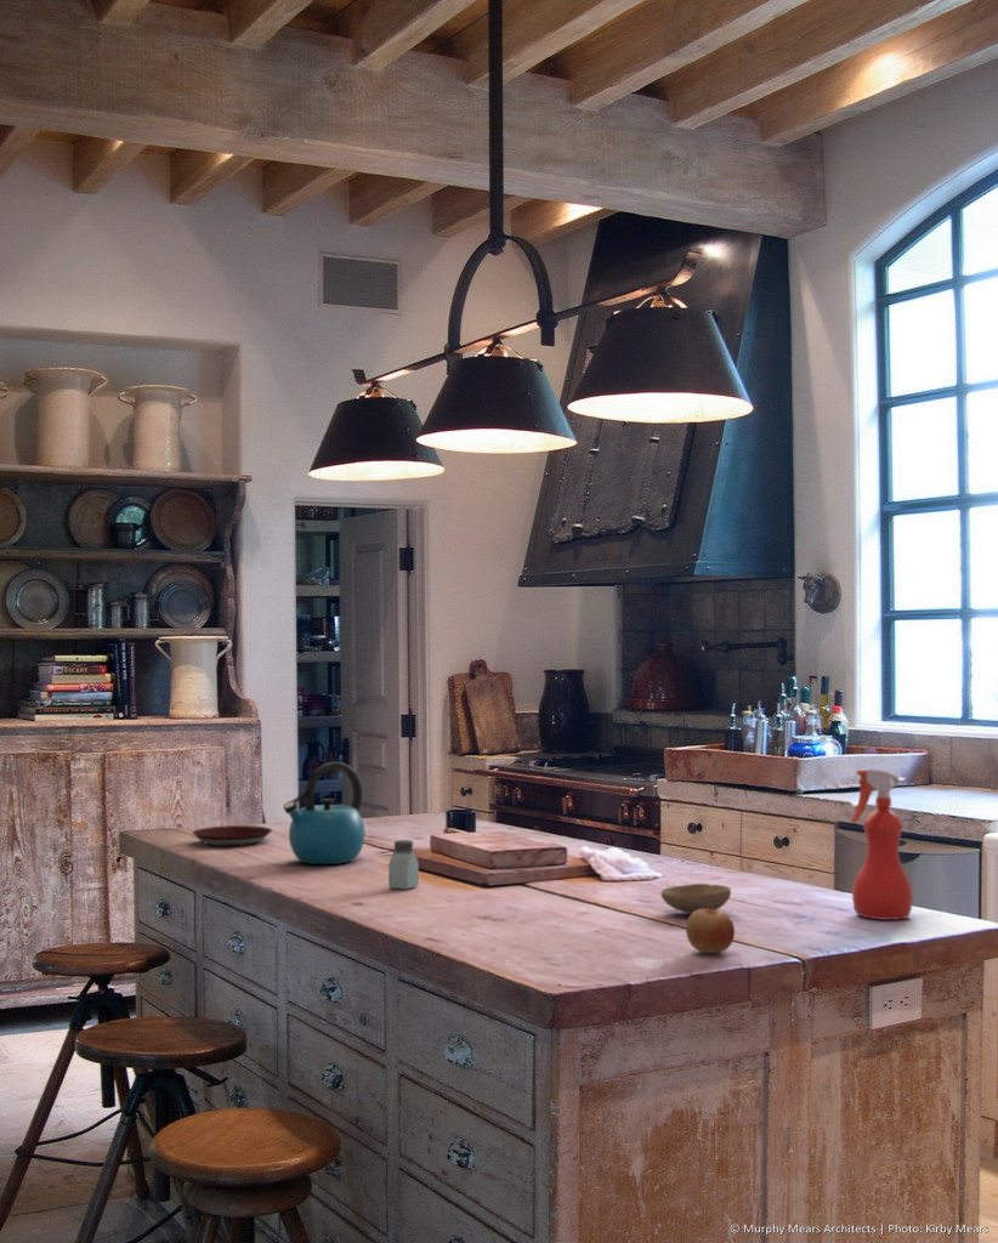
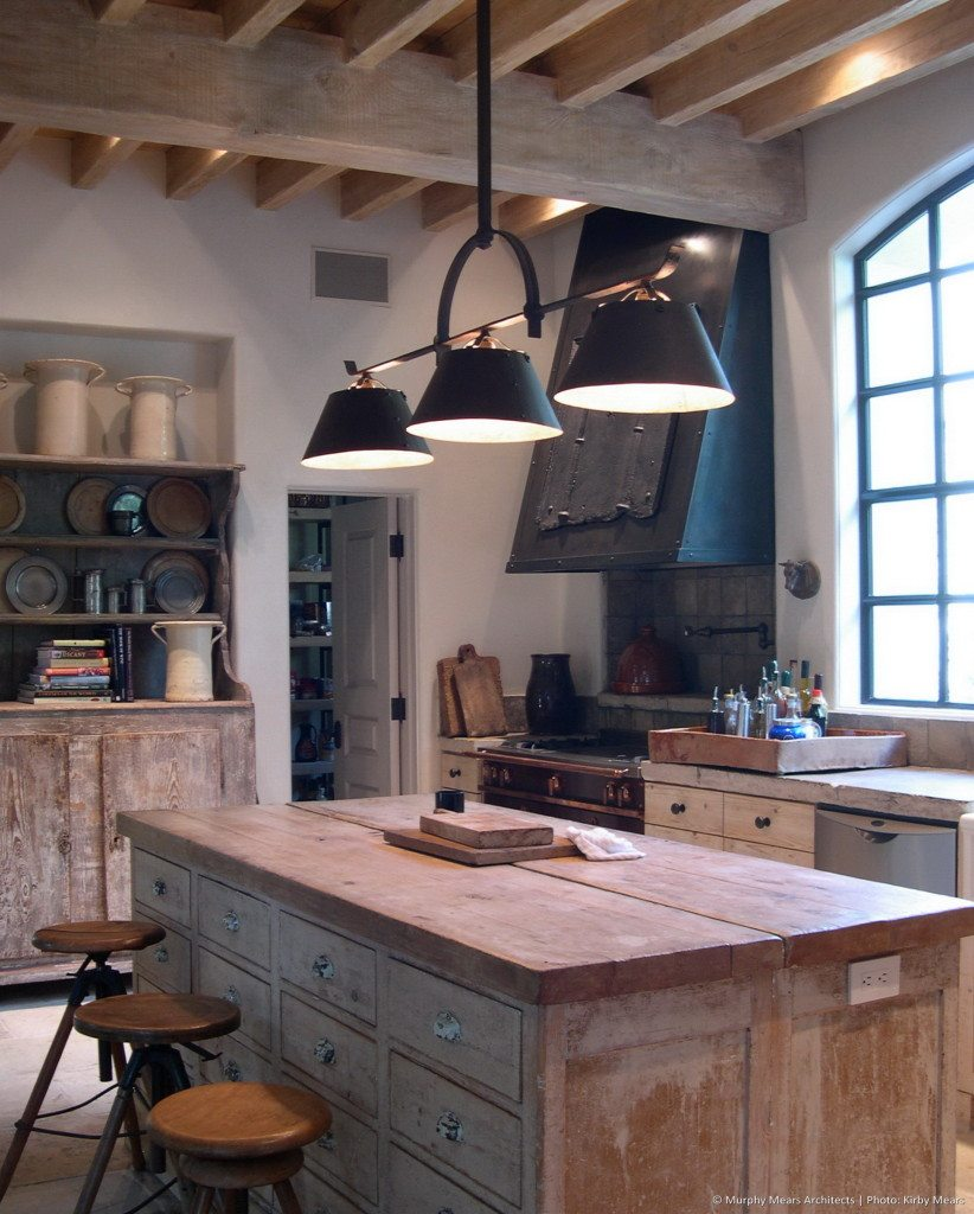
- bowl [659,882,732,914]
- kettle [282,761,367,865]
- saltshaker [387,839,420,891]
- spray bottle [850,768,914,921]
- plate [191,824,273,847]
- apple [685,904,736,954]
